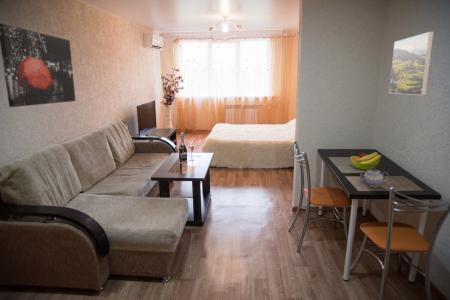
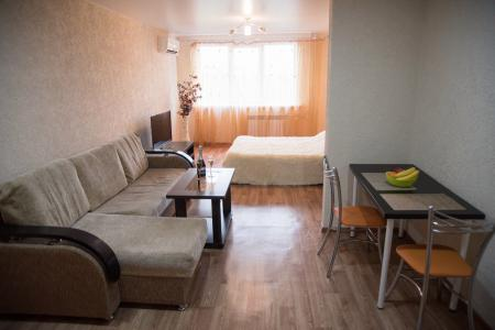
- teapot [357,167,390,188]
- wall art [0,23,77,108]
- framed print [388,31,434,96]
